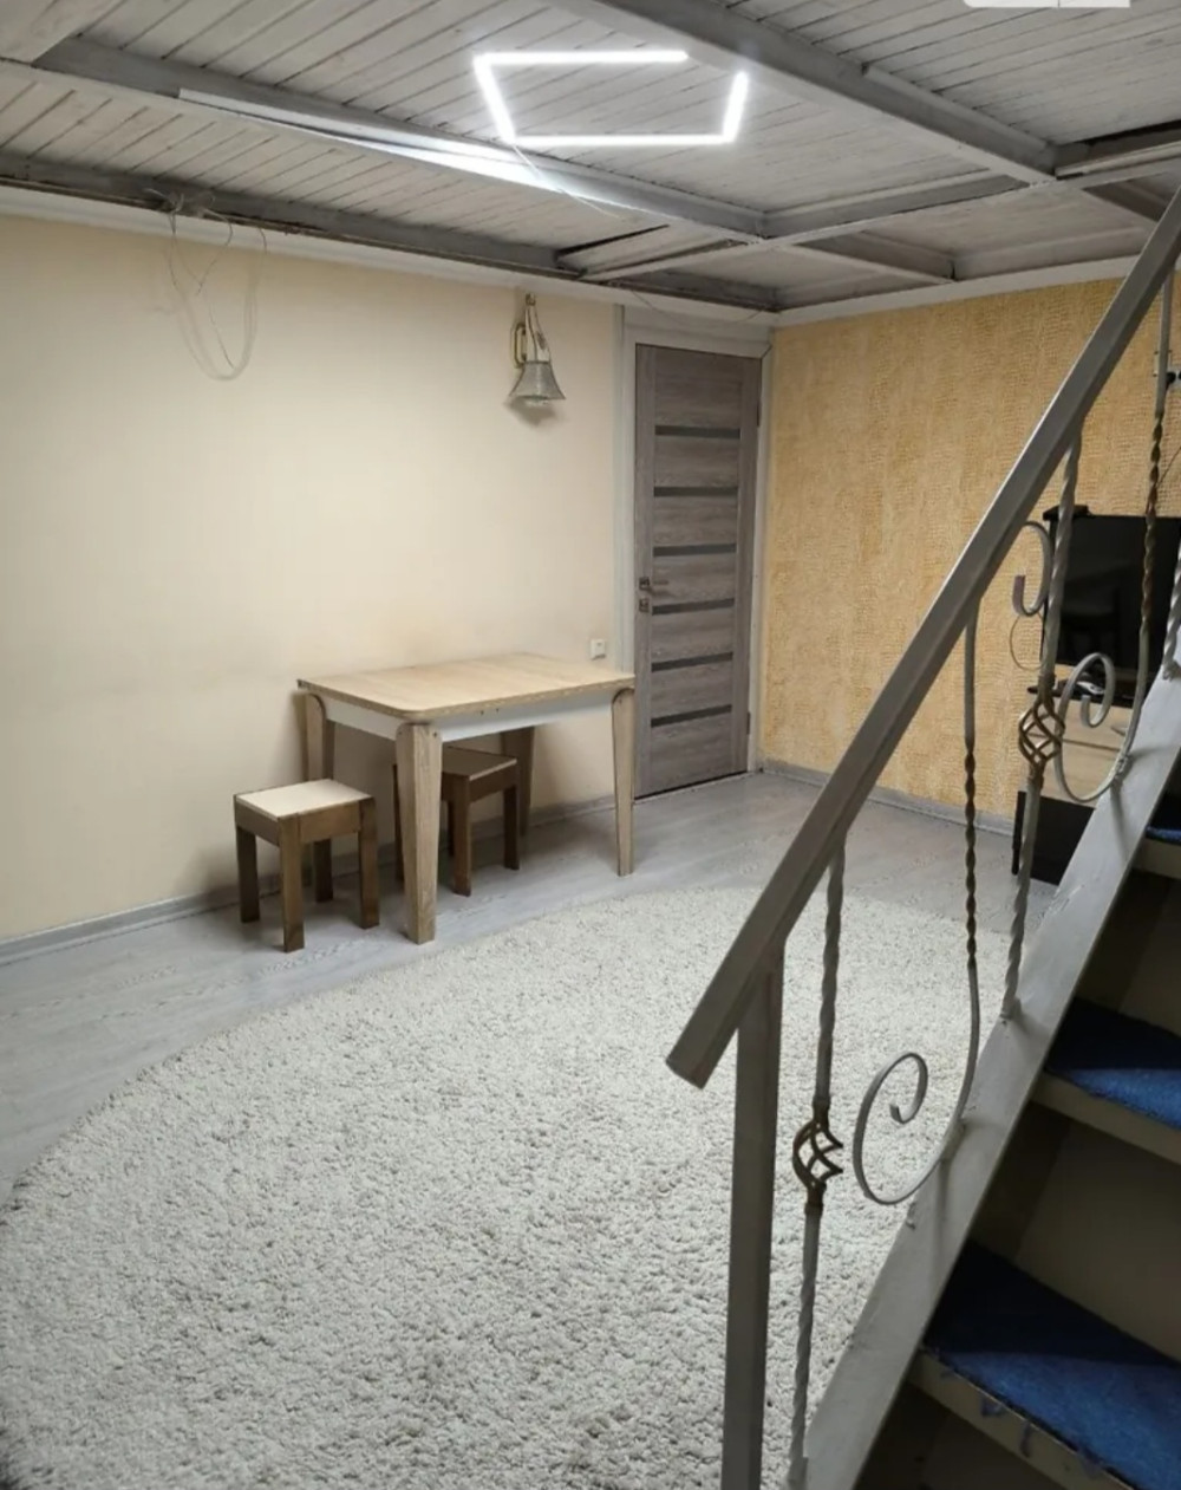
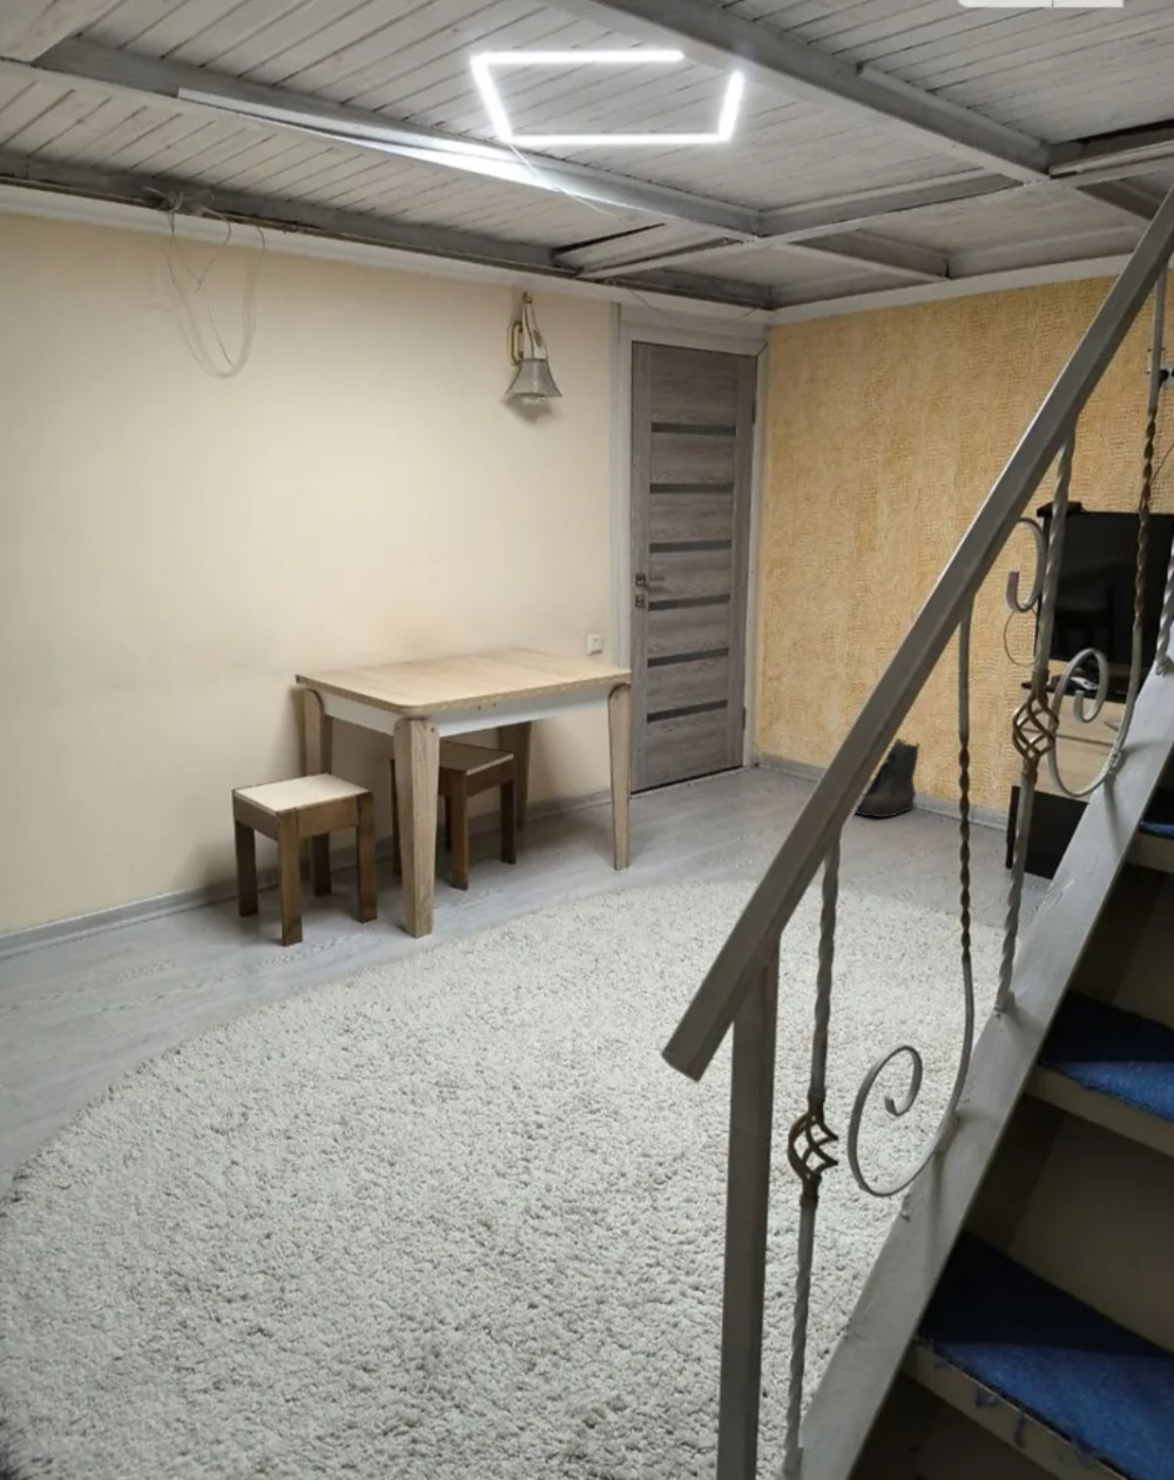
+ boots [853,738,922,818]
